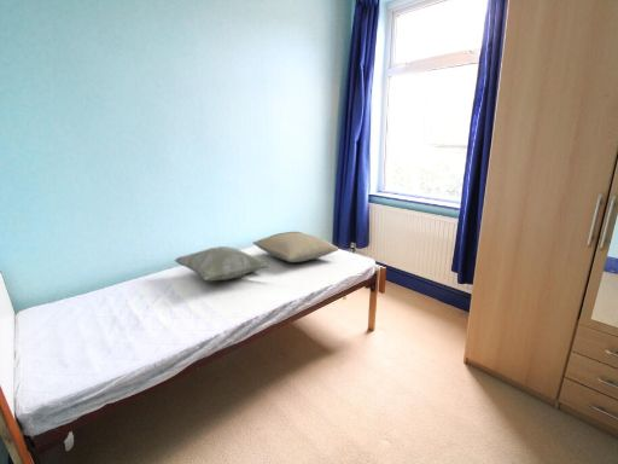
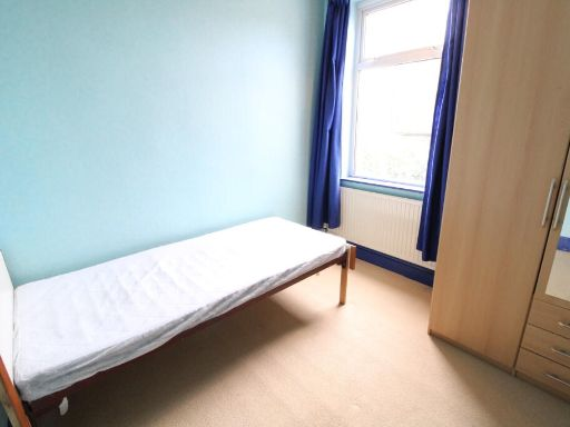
- decorative pillow [173,245,272,283]
- pillow [252,231,340,263]
